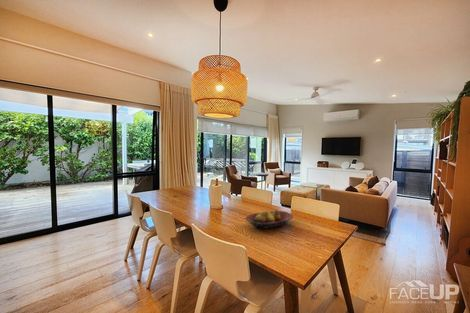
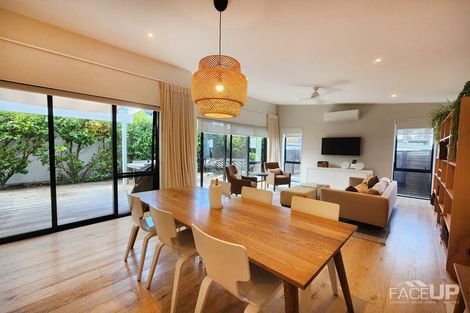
- fruit bowl [244,209,294,230]
